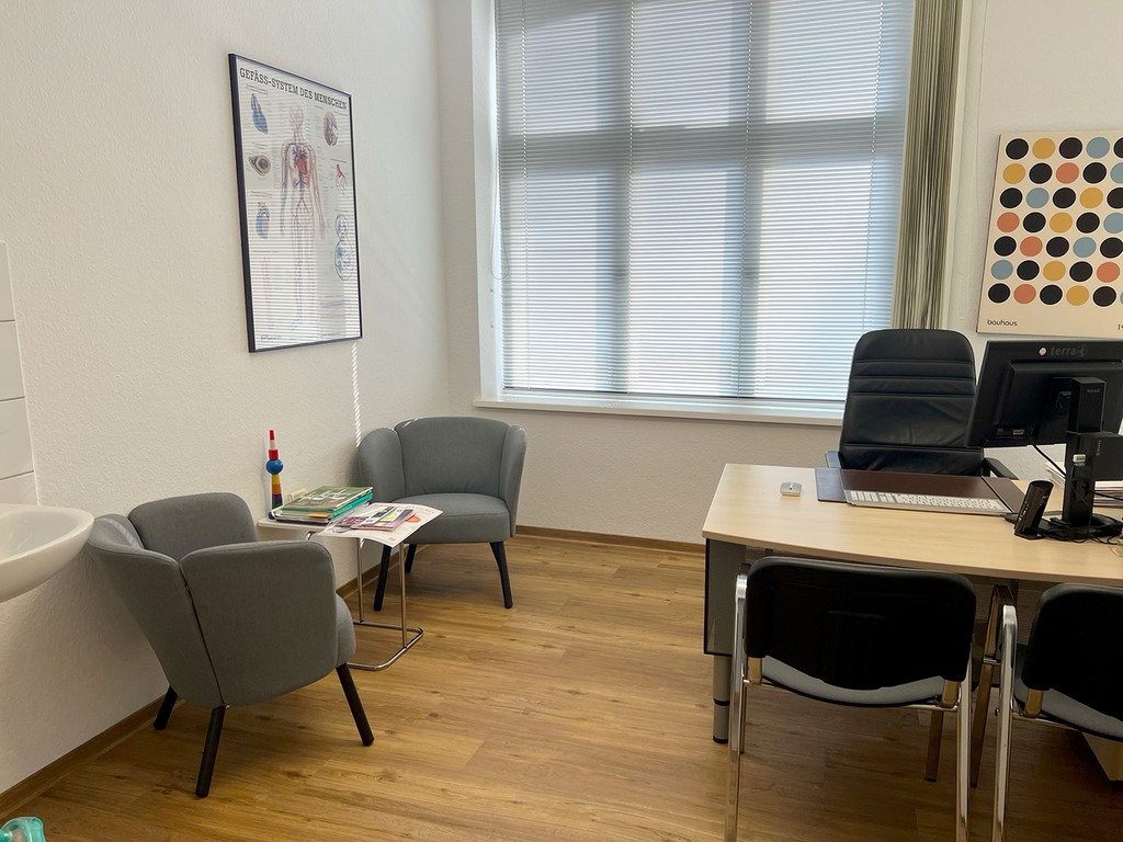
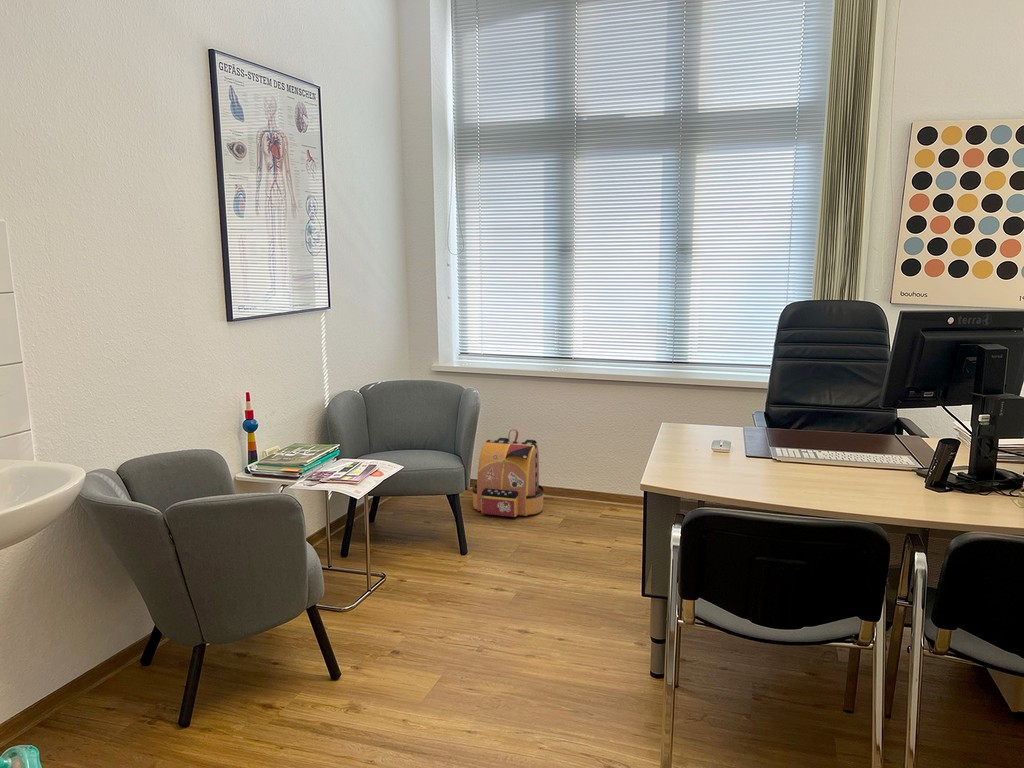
+ backpack [471,428,545,518]
